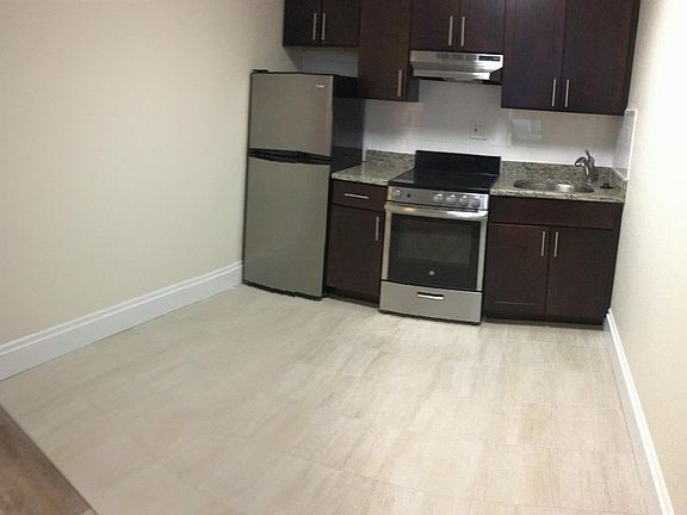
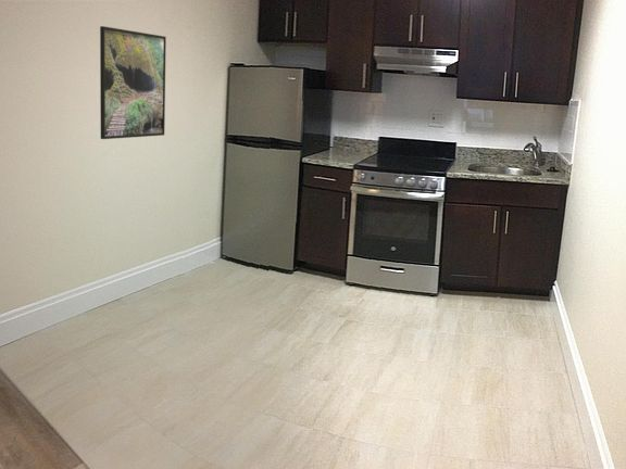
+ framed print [99,25,167,140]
